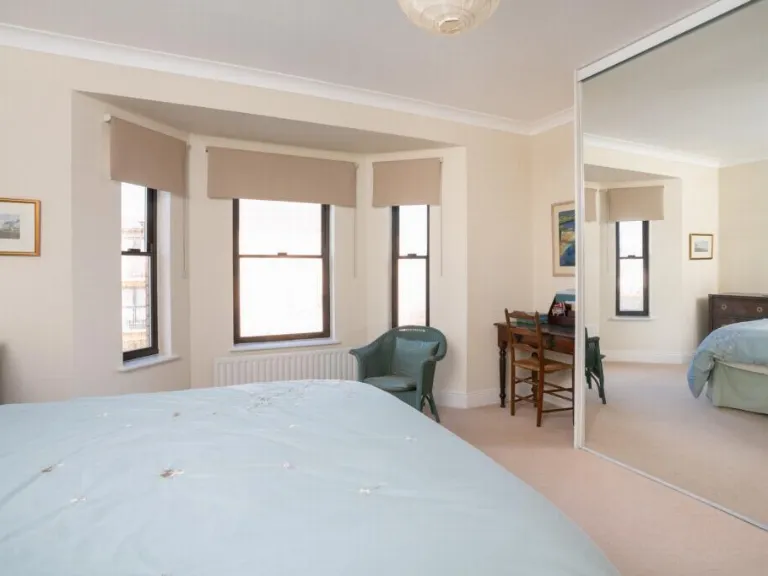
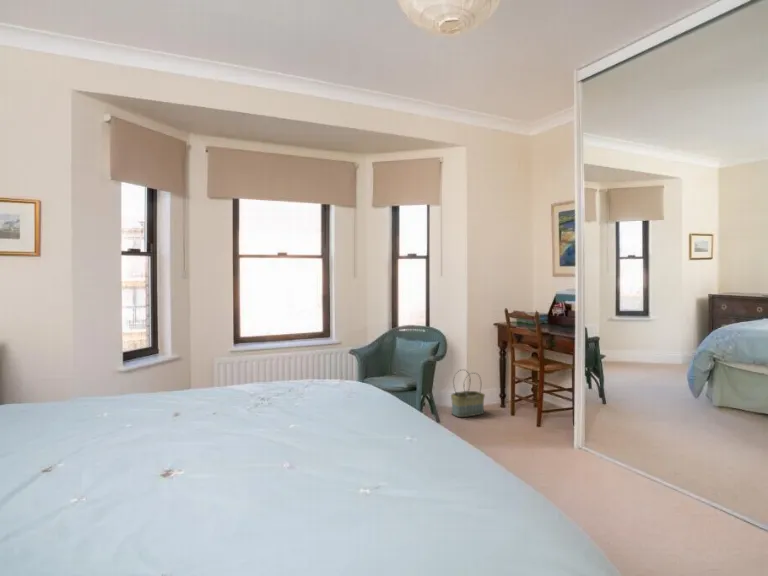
+ basket [450,368,486,418]
